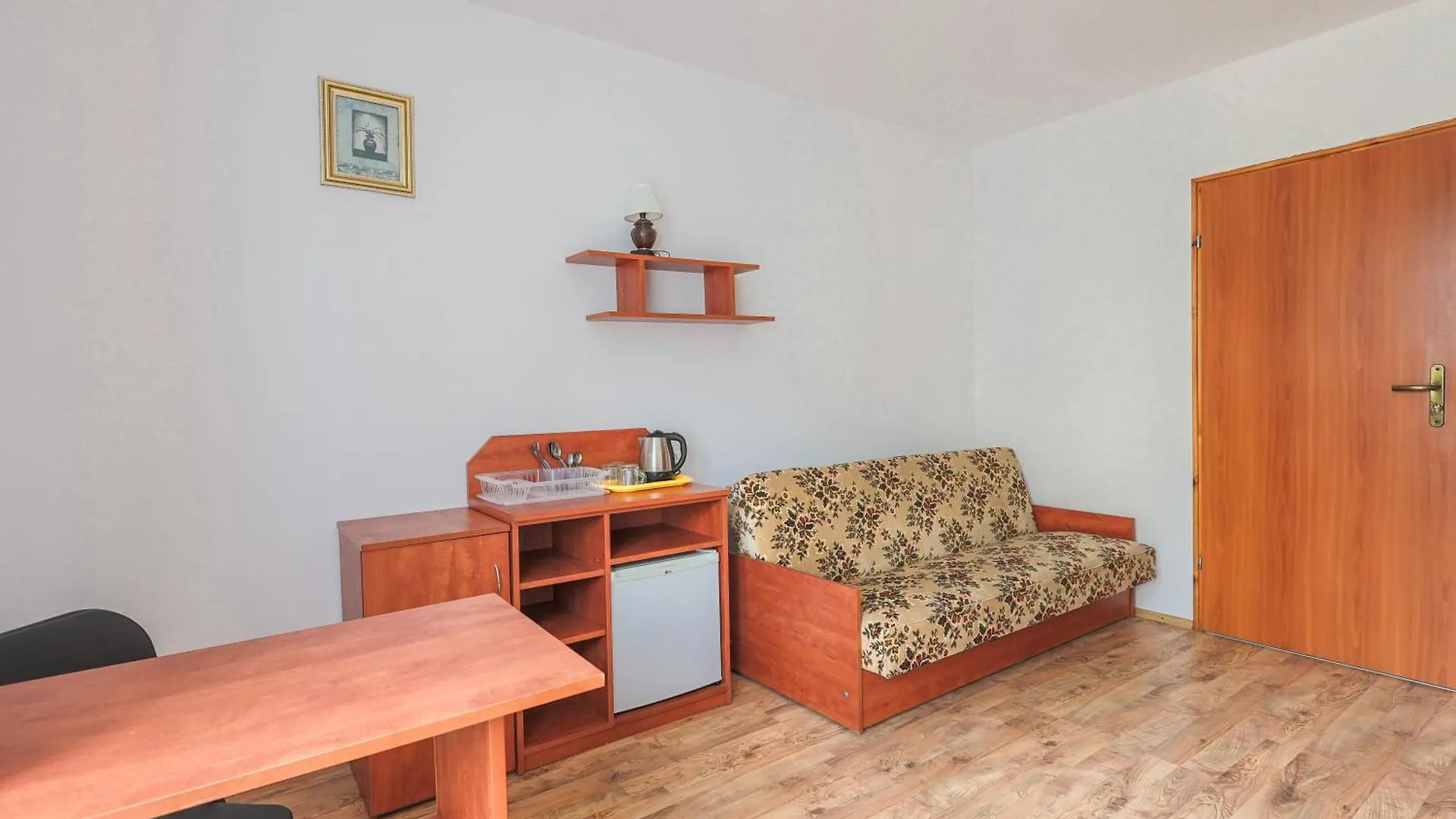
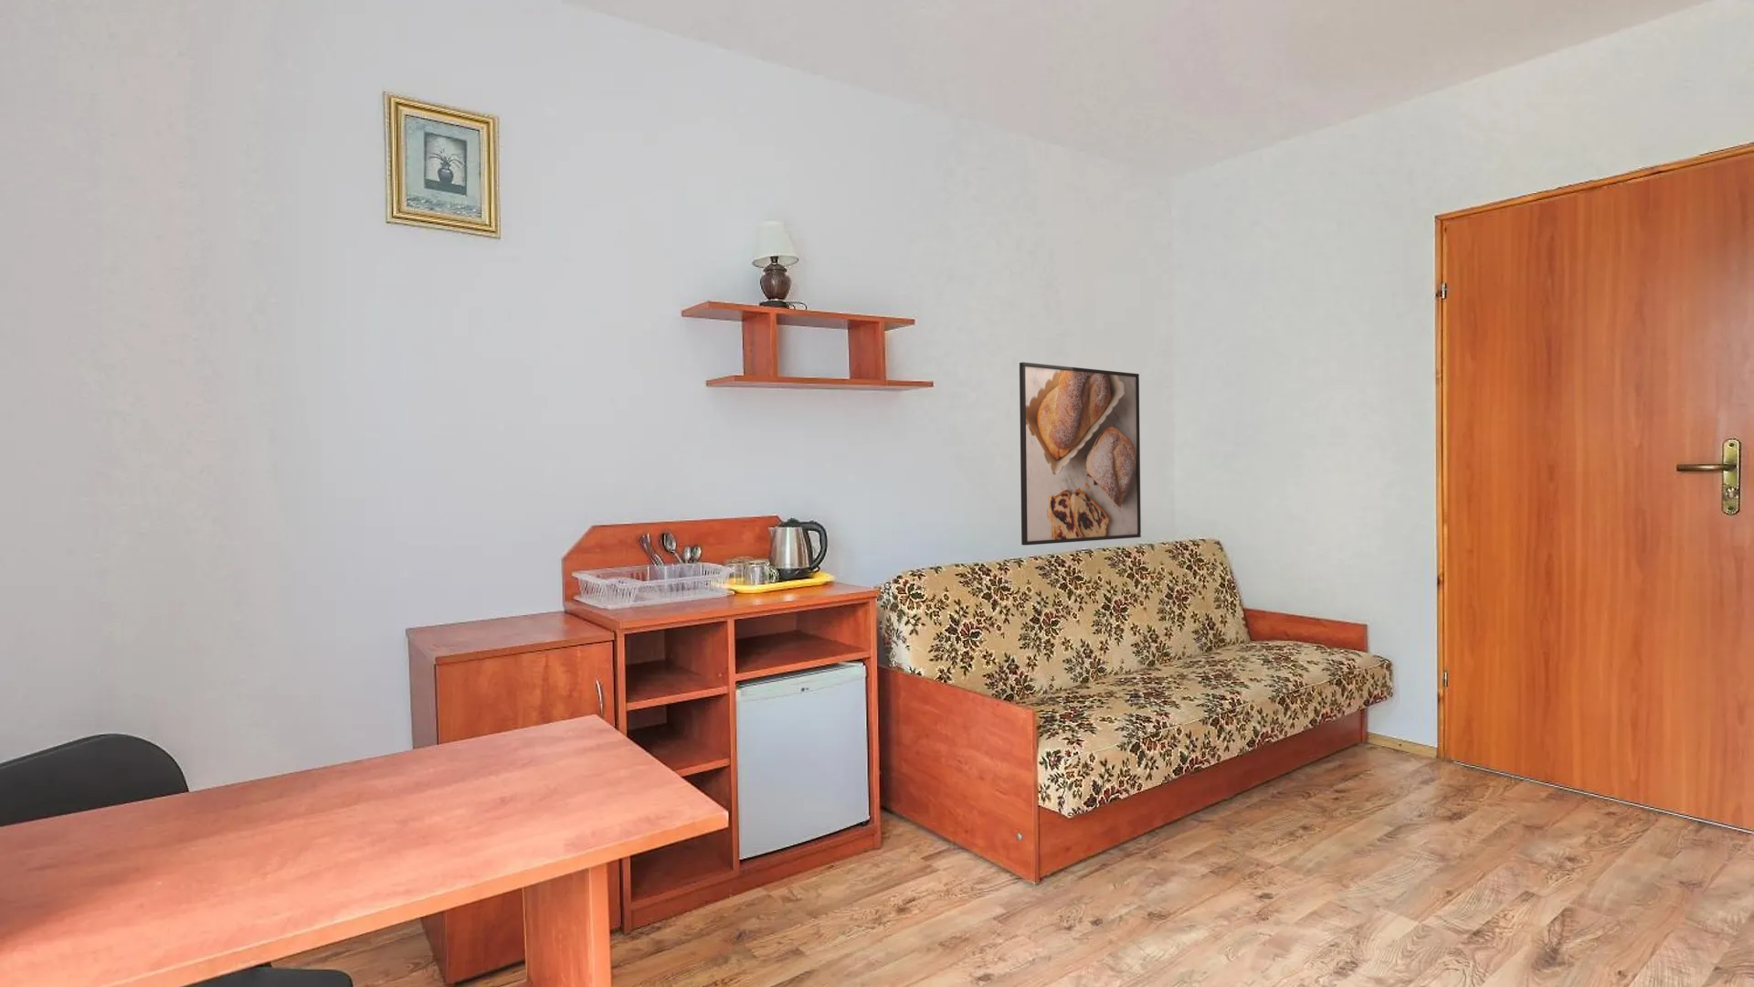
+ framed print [1019,362,1142,546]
